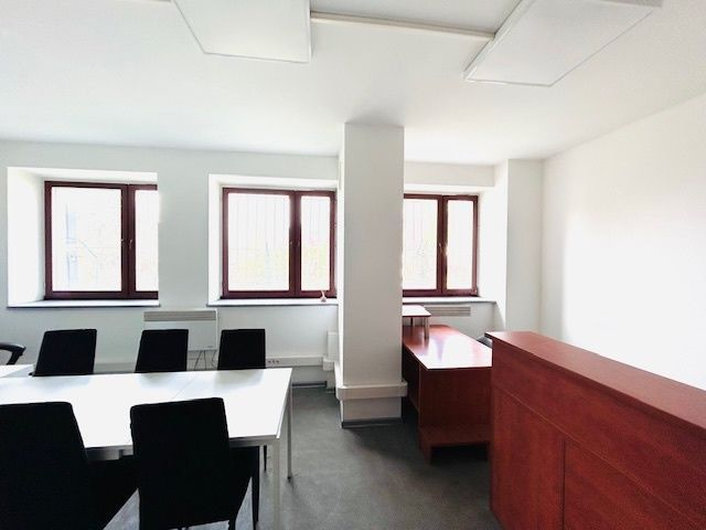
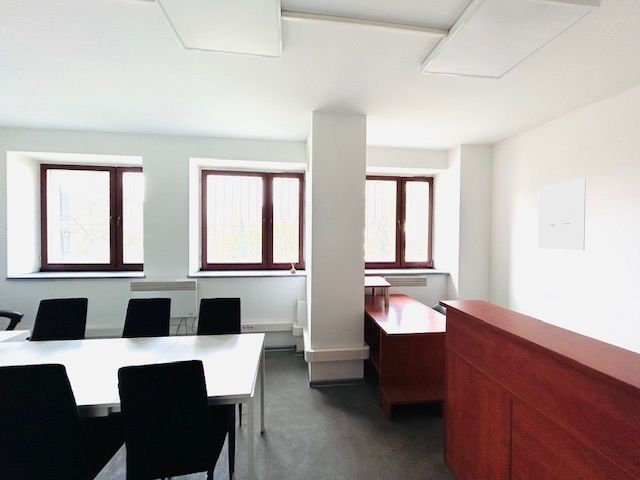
+ wall art [537,177,587,251]
